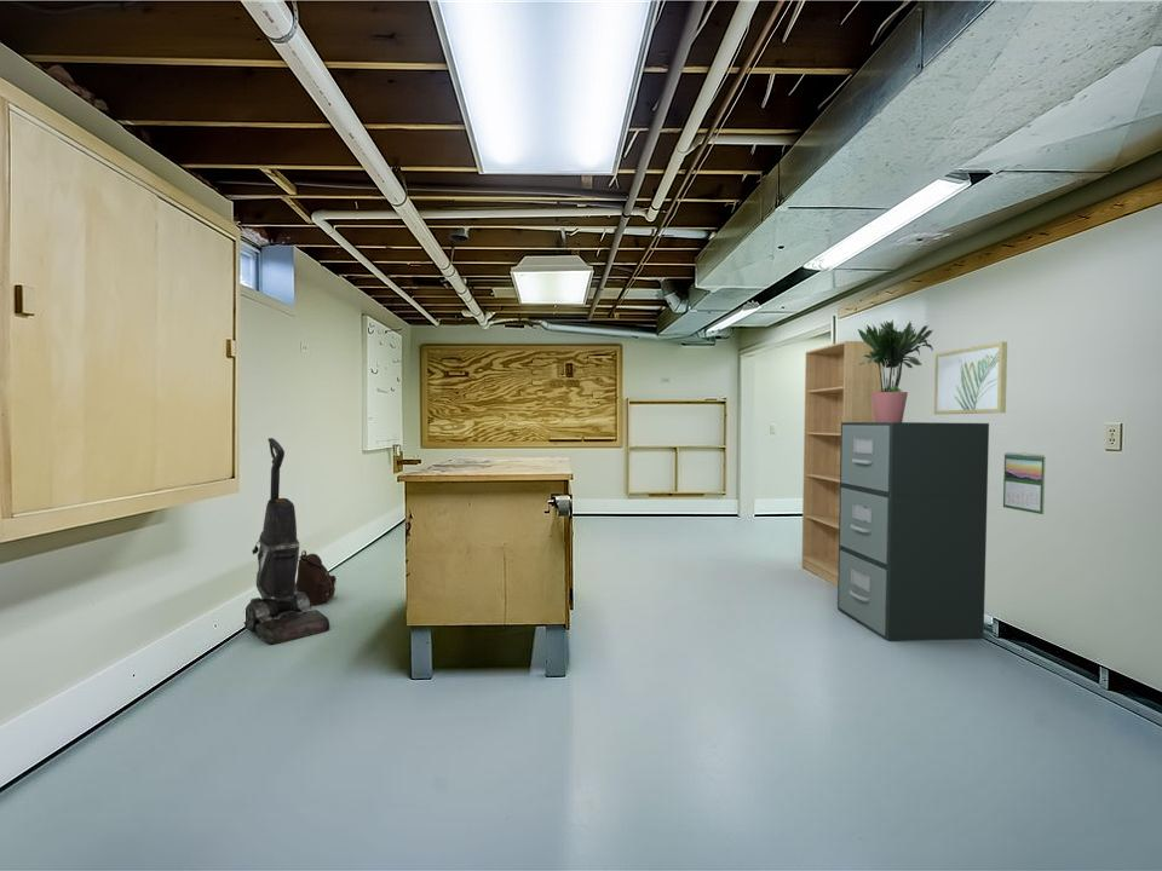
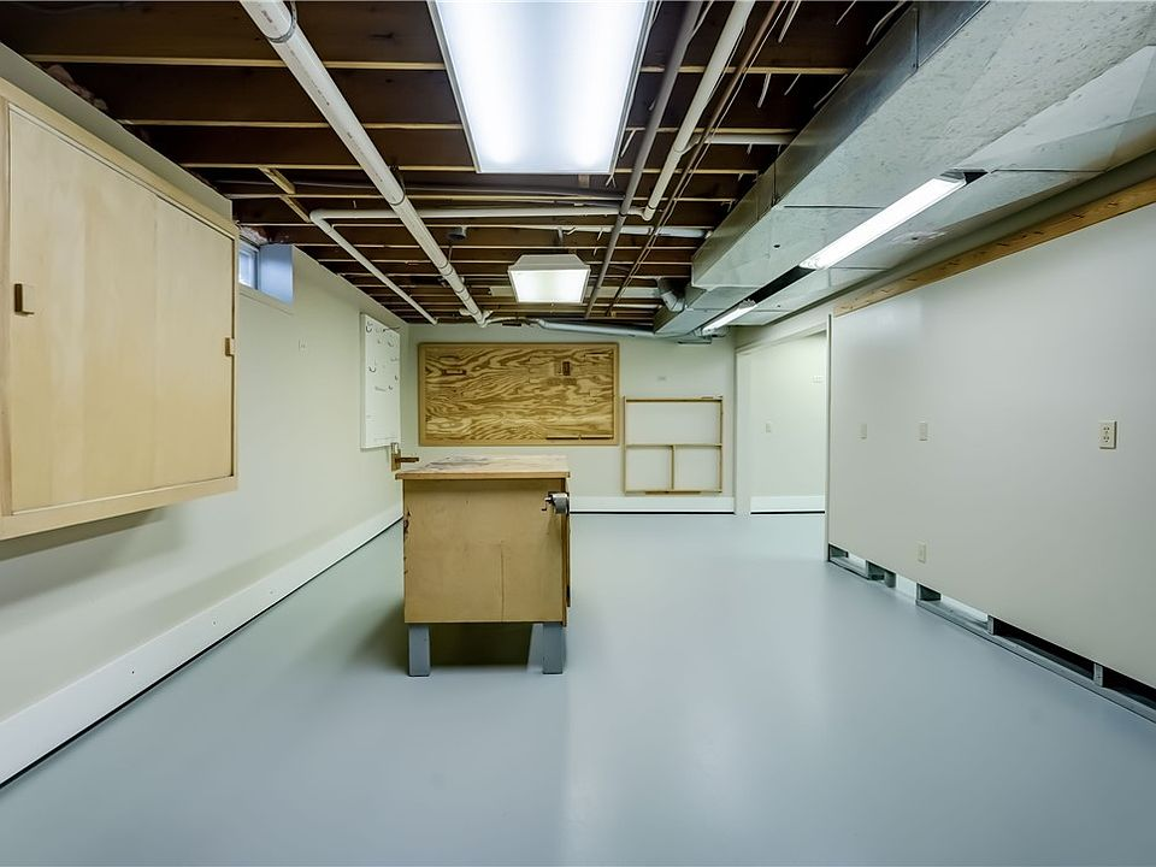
- vacuum cleaner [243,437,330,646]
- calendar [1002,451,1046,515]
- filing cabinet [836,421,990,642]
- bookshelf [800,340,884,587]
- wall art [933,341,1008,415]
- backpack [295,549,338,607]
- potted plant [857,319,934,422]
